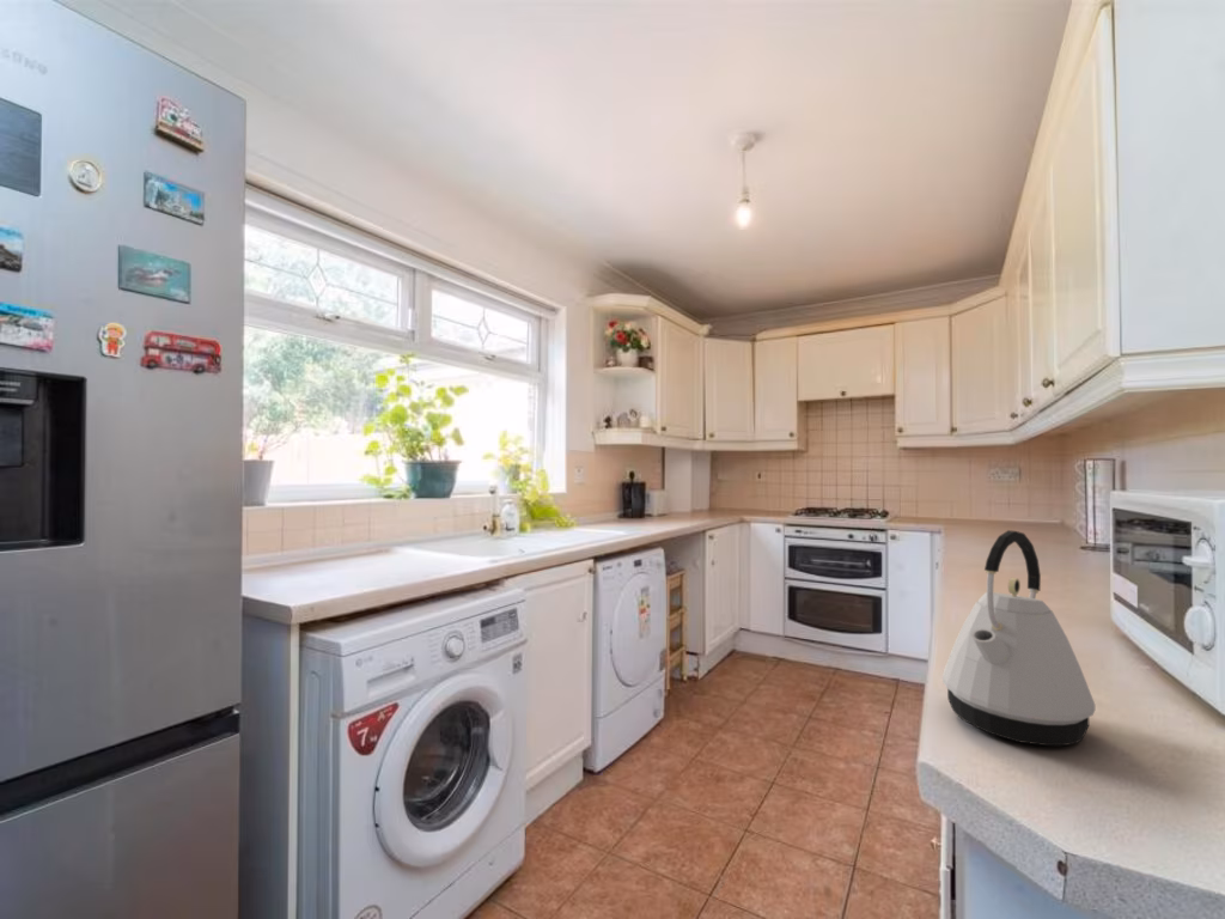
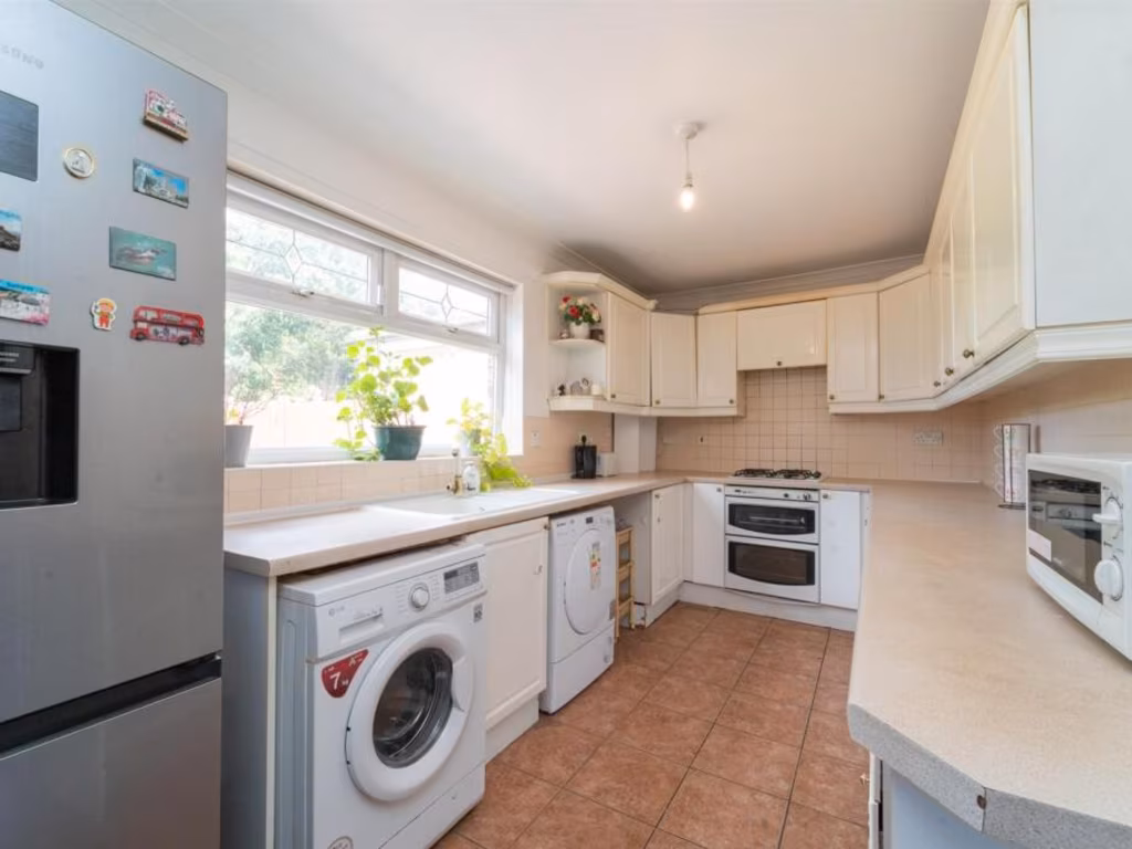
- kettle [941,529,1096,747]
